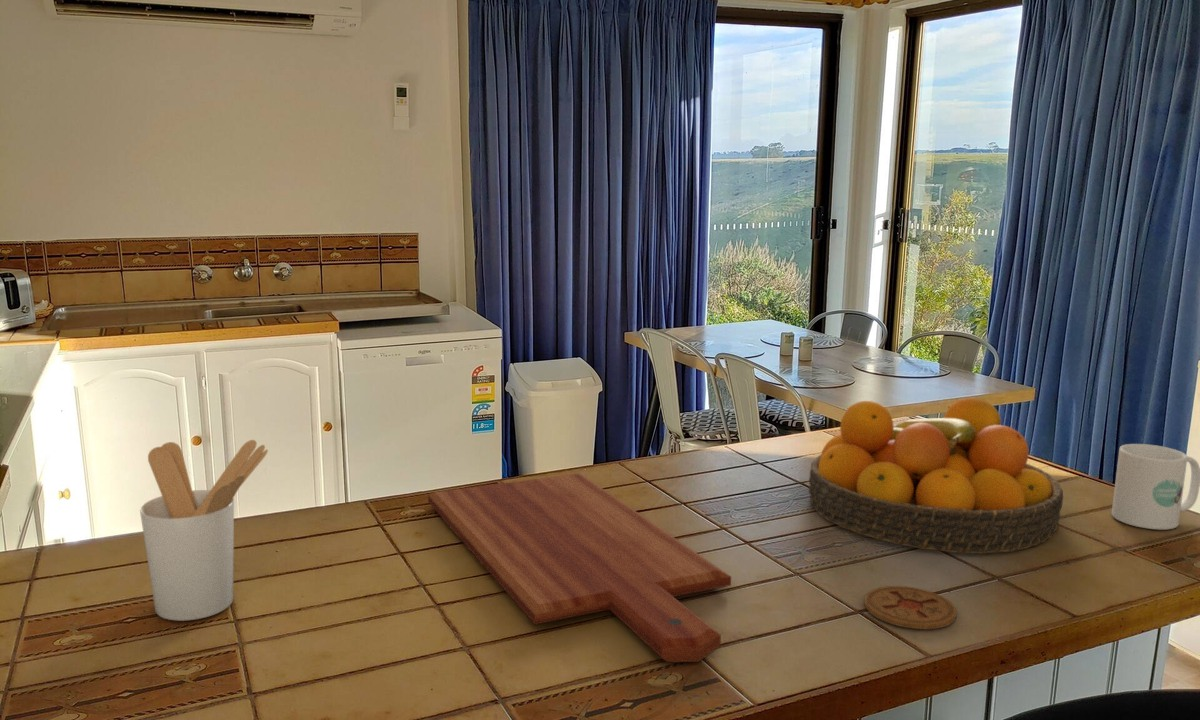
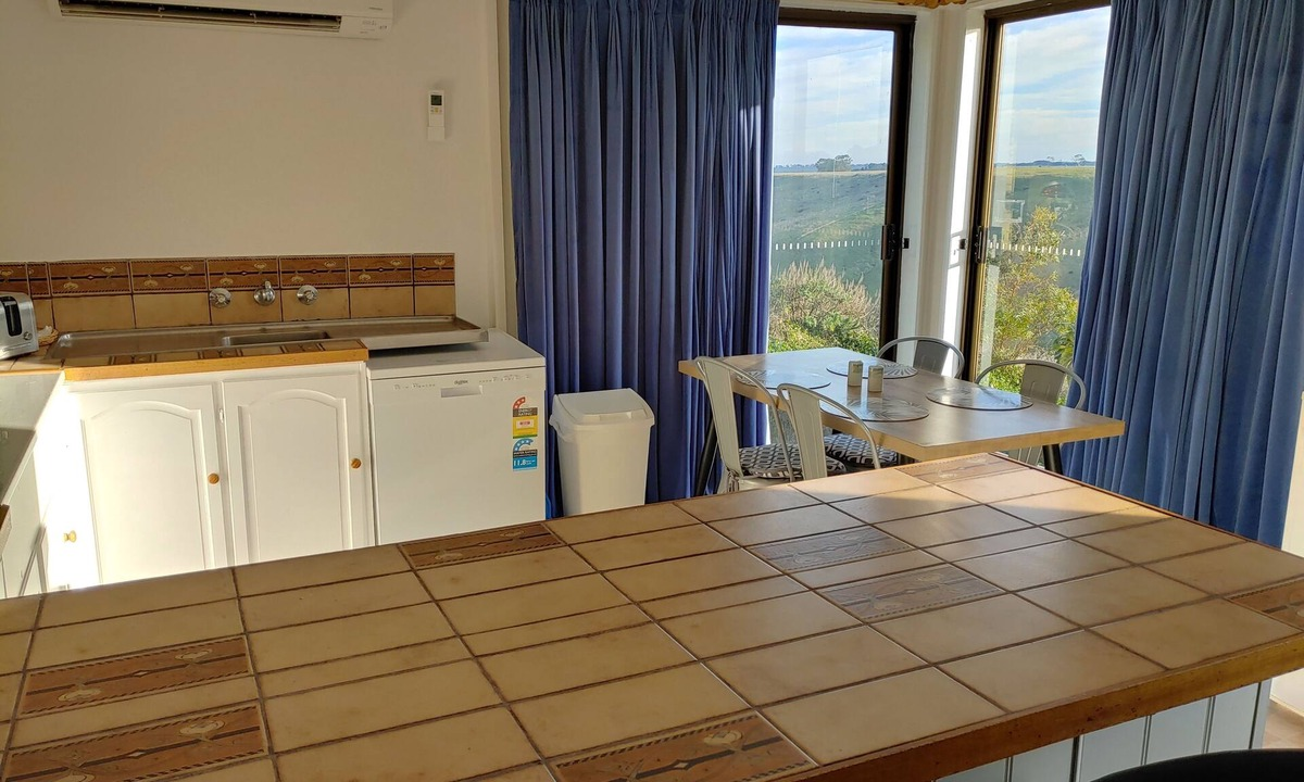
- mug [1111,443,1200,531]
- fruit bowl [808,397,1064,555]
- cutting board [427,472,732,663]
- coaster [863,585,958,630]
- utensil holder [139,439,269,622]
